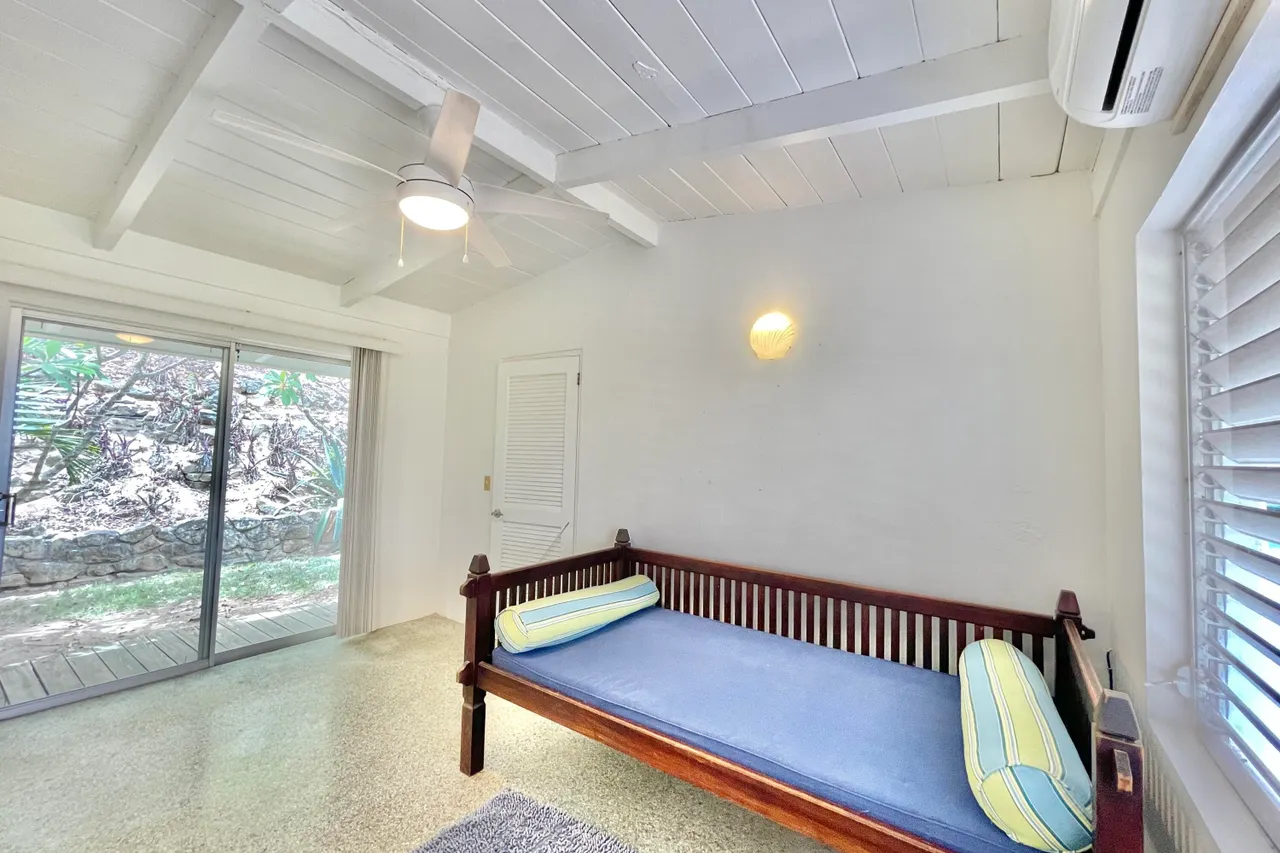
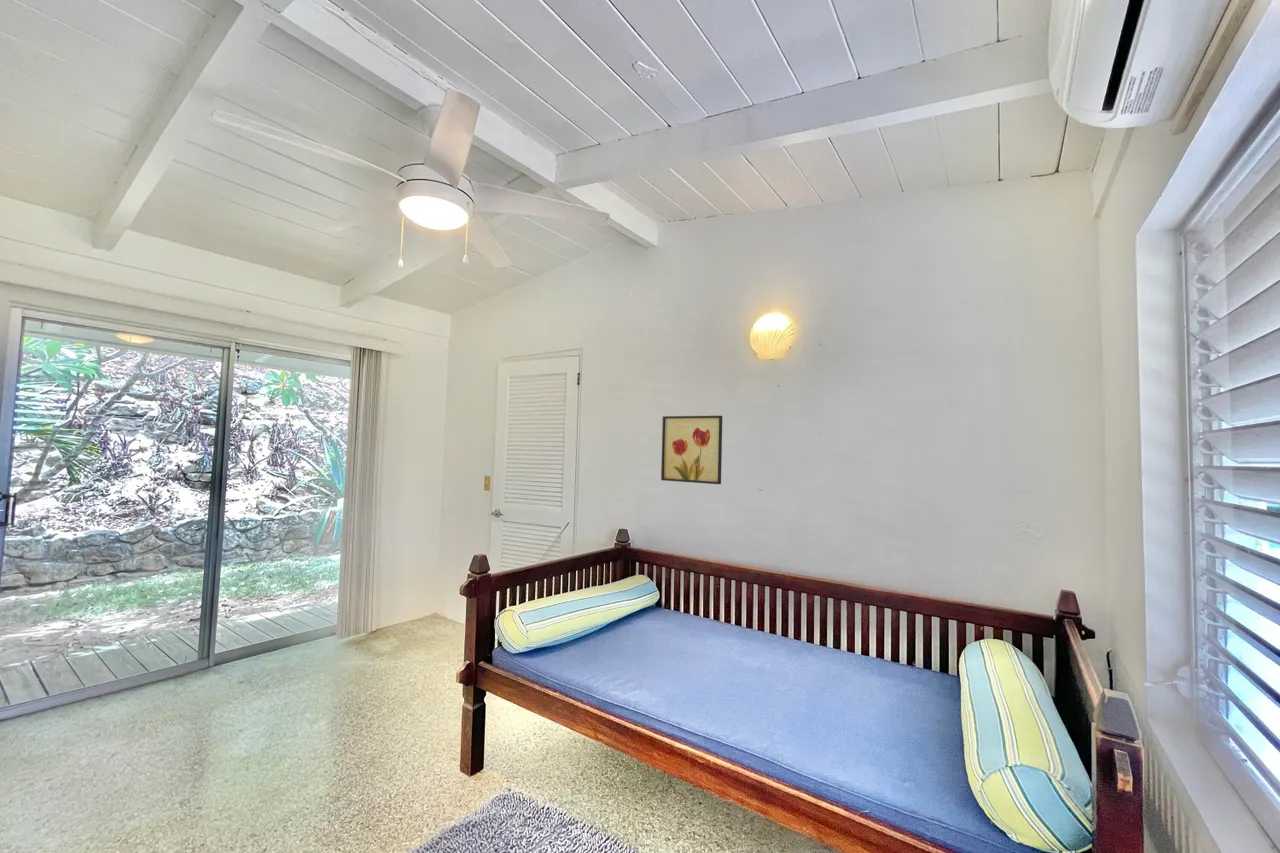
+ wall art [660,415,723,485]
